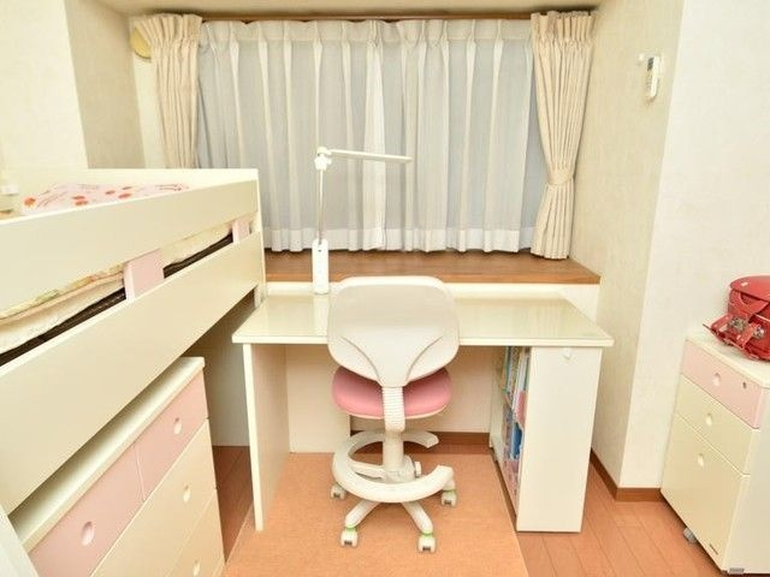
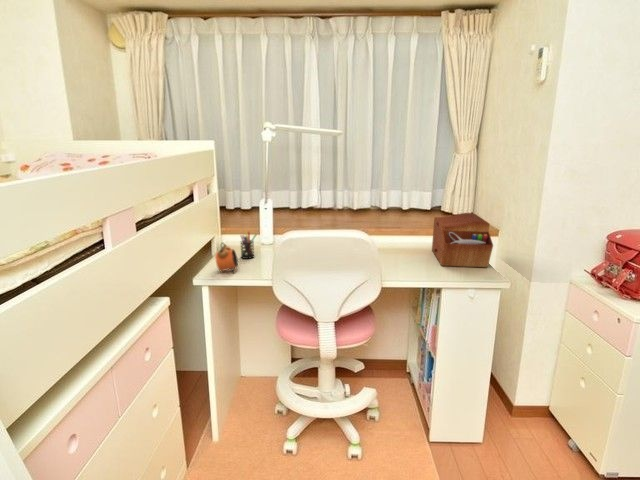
+ pen holder [239,230,258,260]
+ alarm clock [214,241,239,274]
+ sewing box [431,212,494,268]
